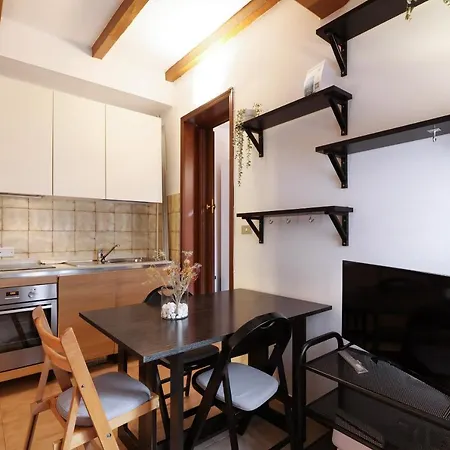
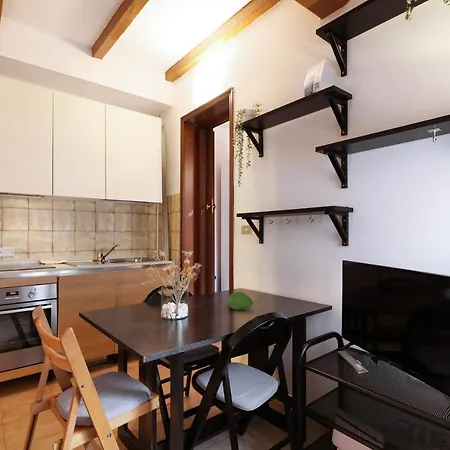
+ fruit [227,291,254,311]
